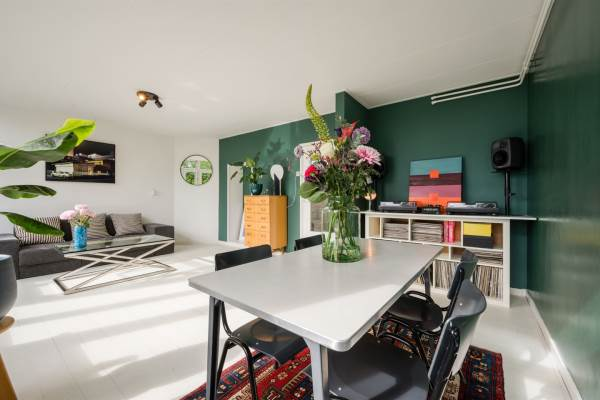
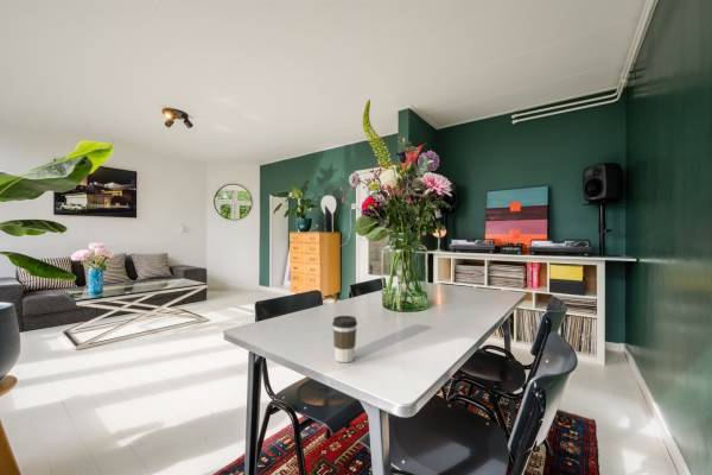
+ coffee cup [331,315,358,363]
